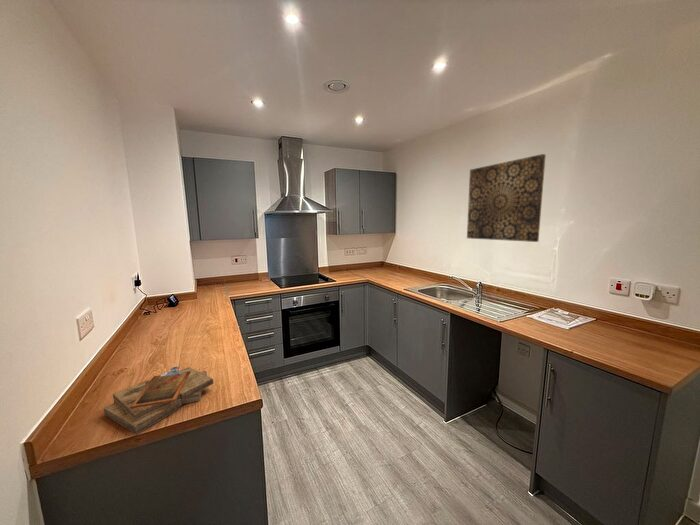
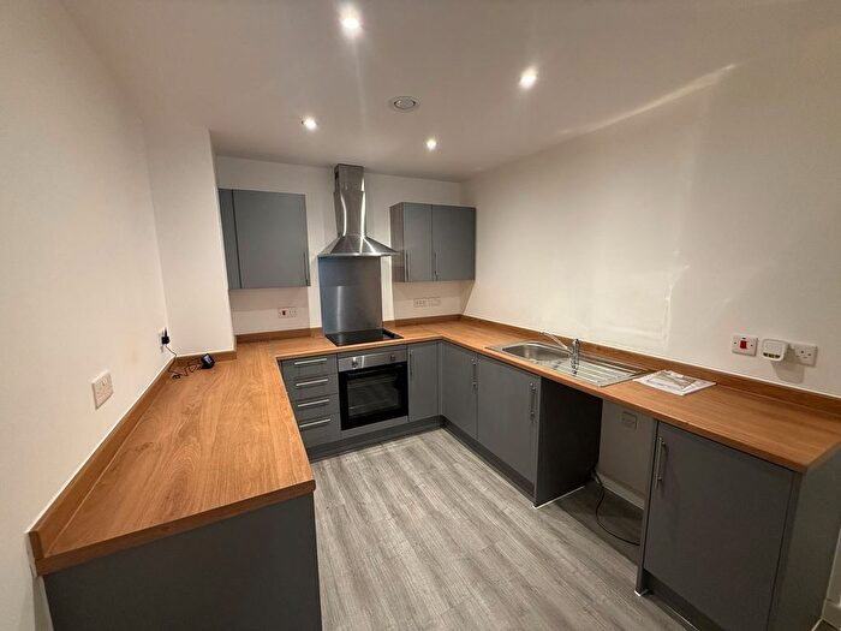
- wall art [466,153,547,243]
- clipboard [103,366,214,435]
